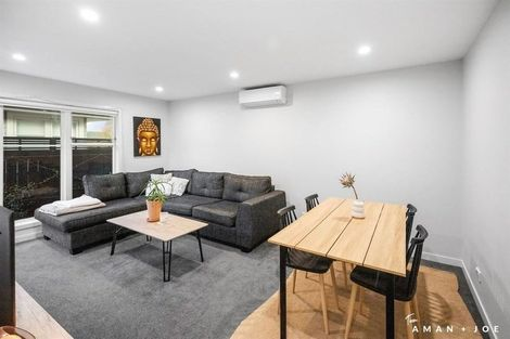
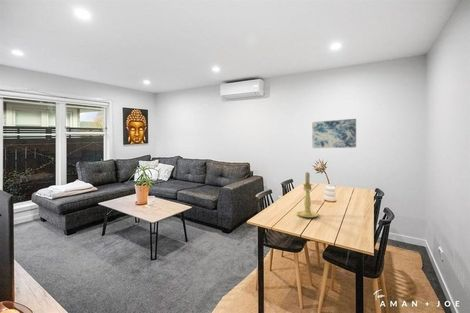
+ wall art [311,118,357,149]
+ candle holder [296,171,320,219]
